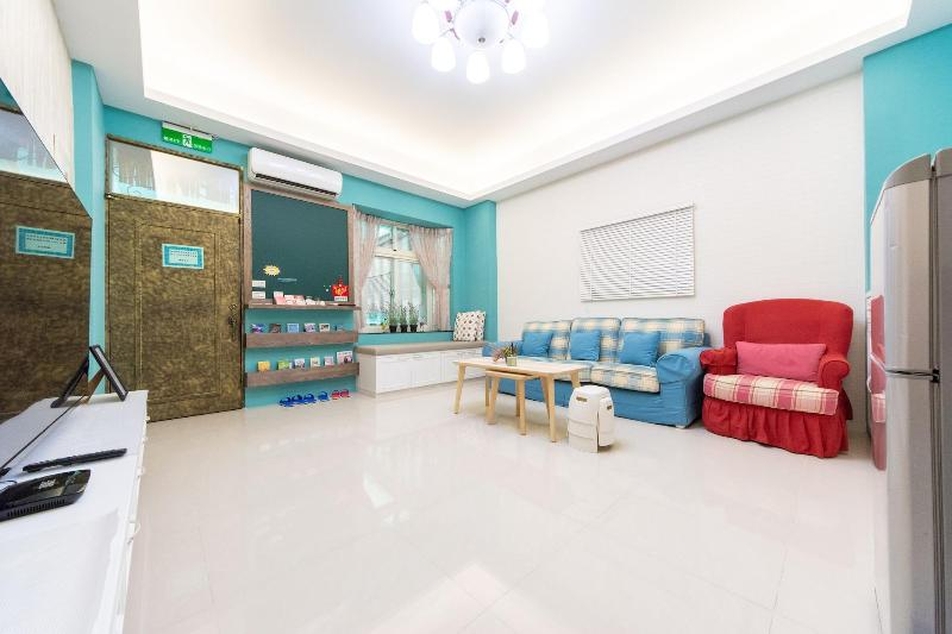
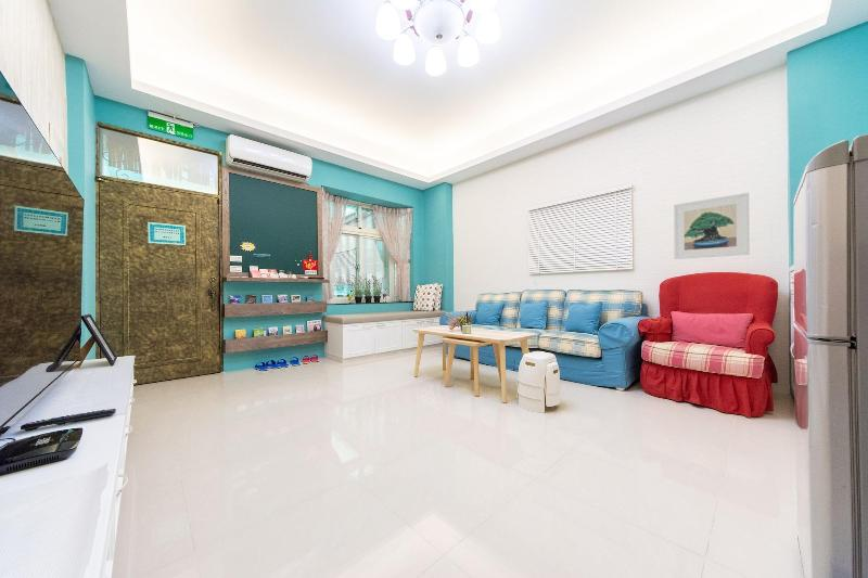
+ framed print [673,192,751,260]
